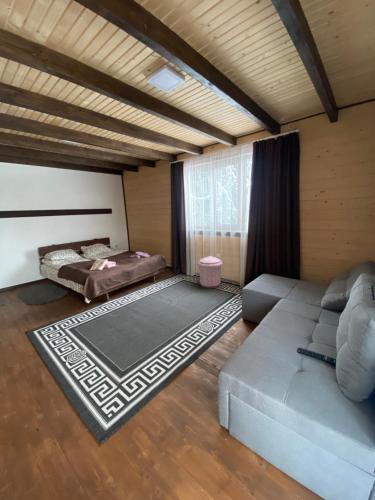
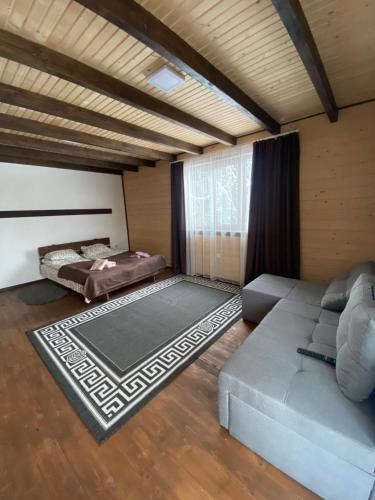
- trash can [197,255,223,289]
